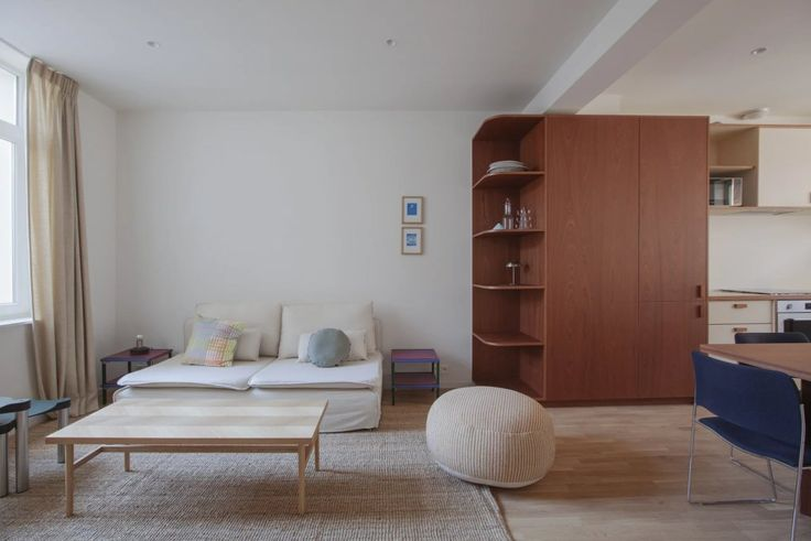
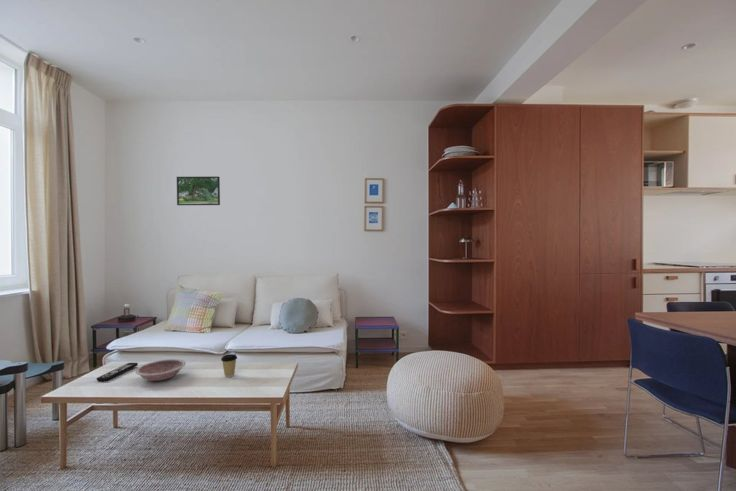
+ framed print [176,176,221,206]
+ remote control [96,362,139,383]
+ bowl [134,358,187,382]
+ coffee cup [220,353,238,378]
